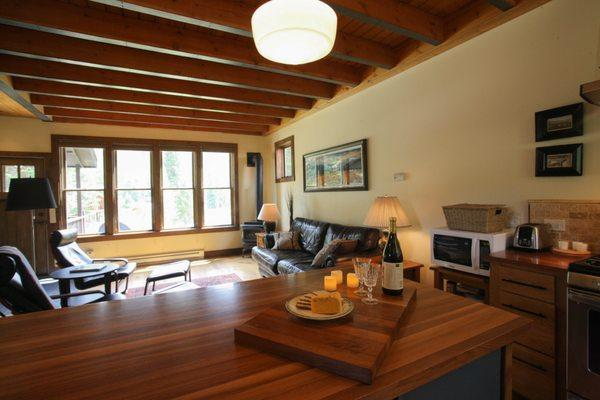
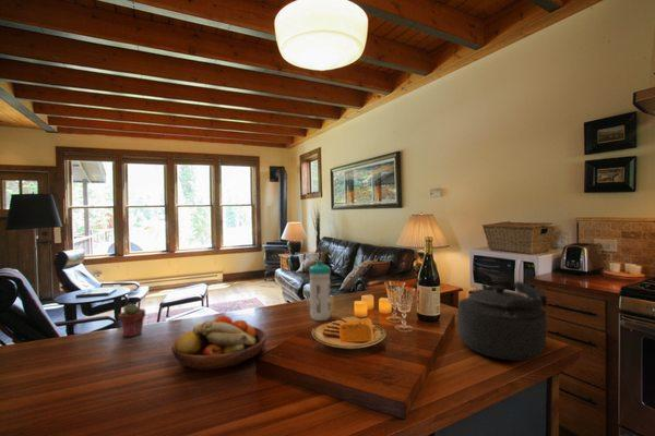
+ fruit bowl [170,314,267,372]
+ potted succulent [117,303,146,338]
+ water bottle [308,258,332,322]
+ kettle [456,280,548,362]
